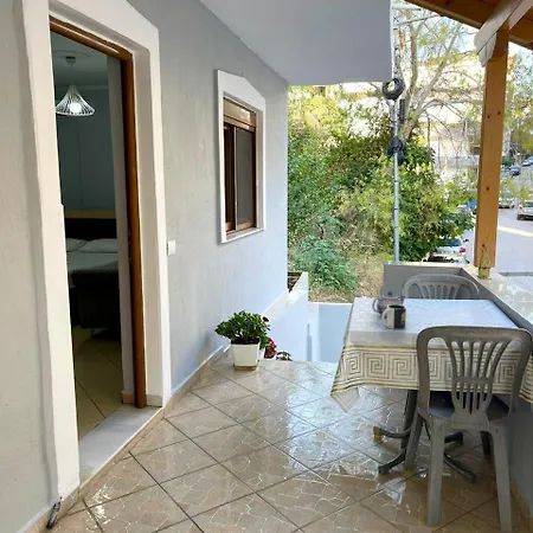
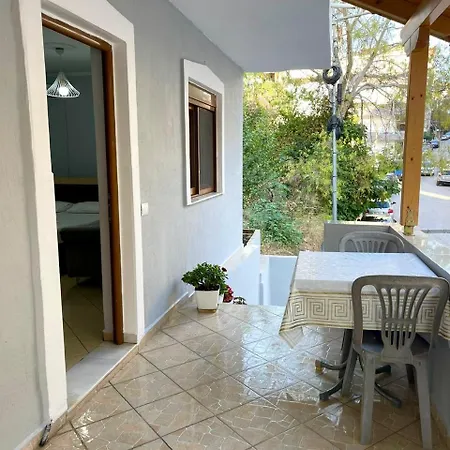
- teapot [371,290,407,319]
- mug [380,304,407,330]
